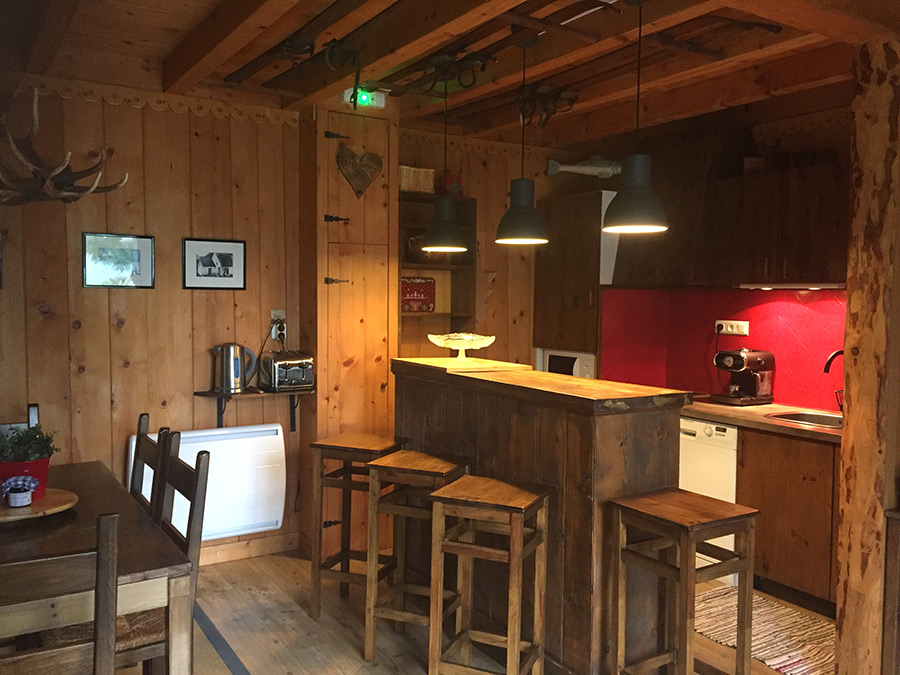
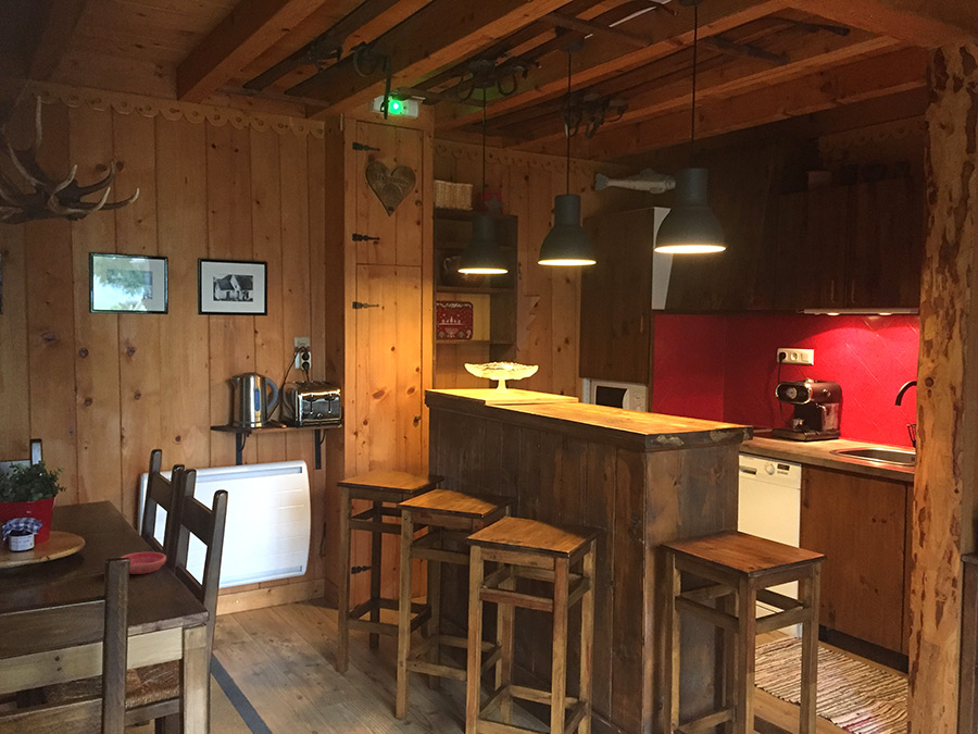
+ saucer [120,551,167,575]
